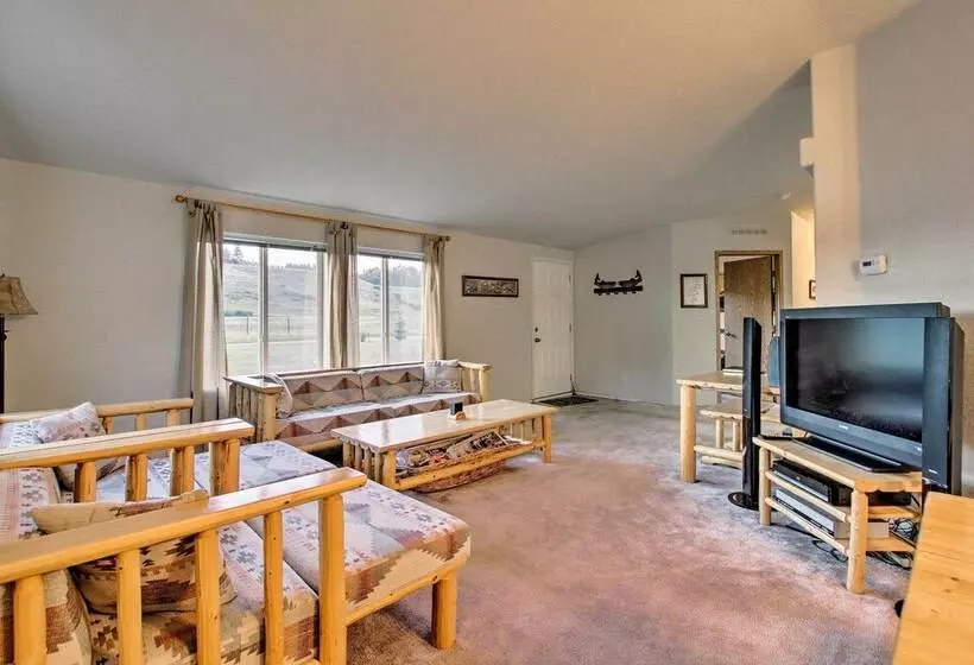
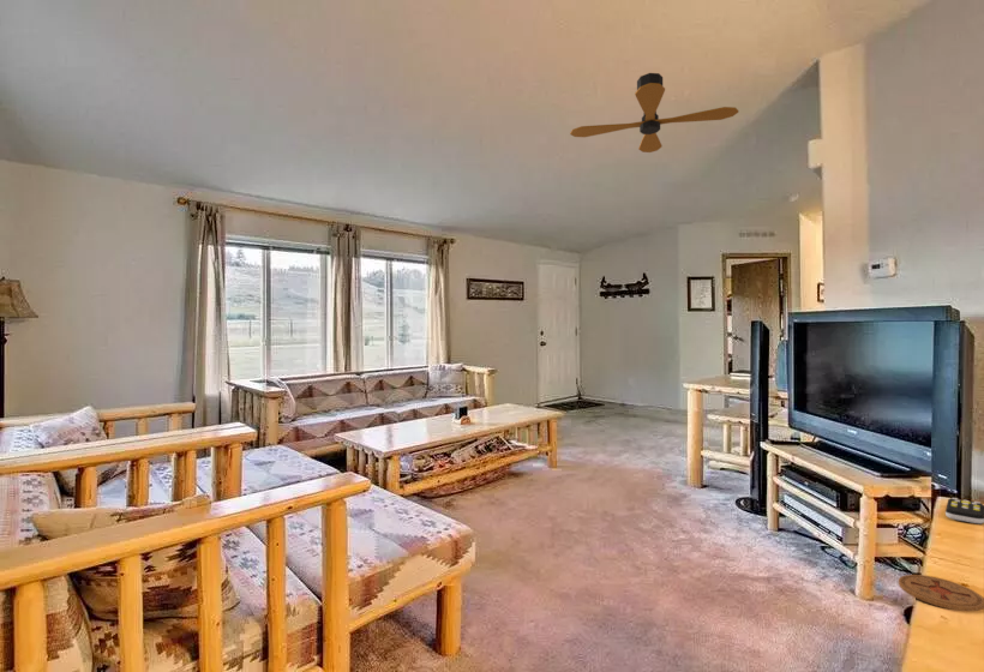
+ coaster [898,574,984,612]
+ ceiling fan [569,72,739,154]
+ remote control [944,497,984,524]
